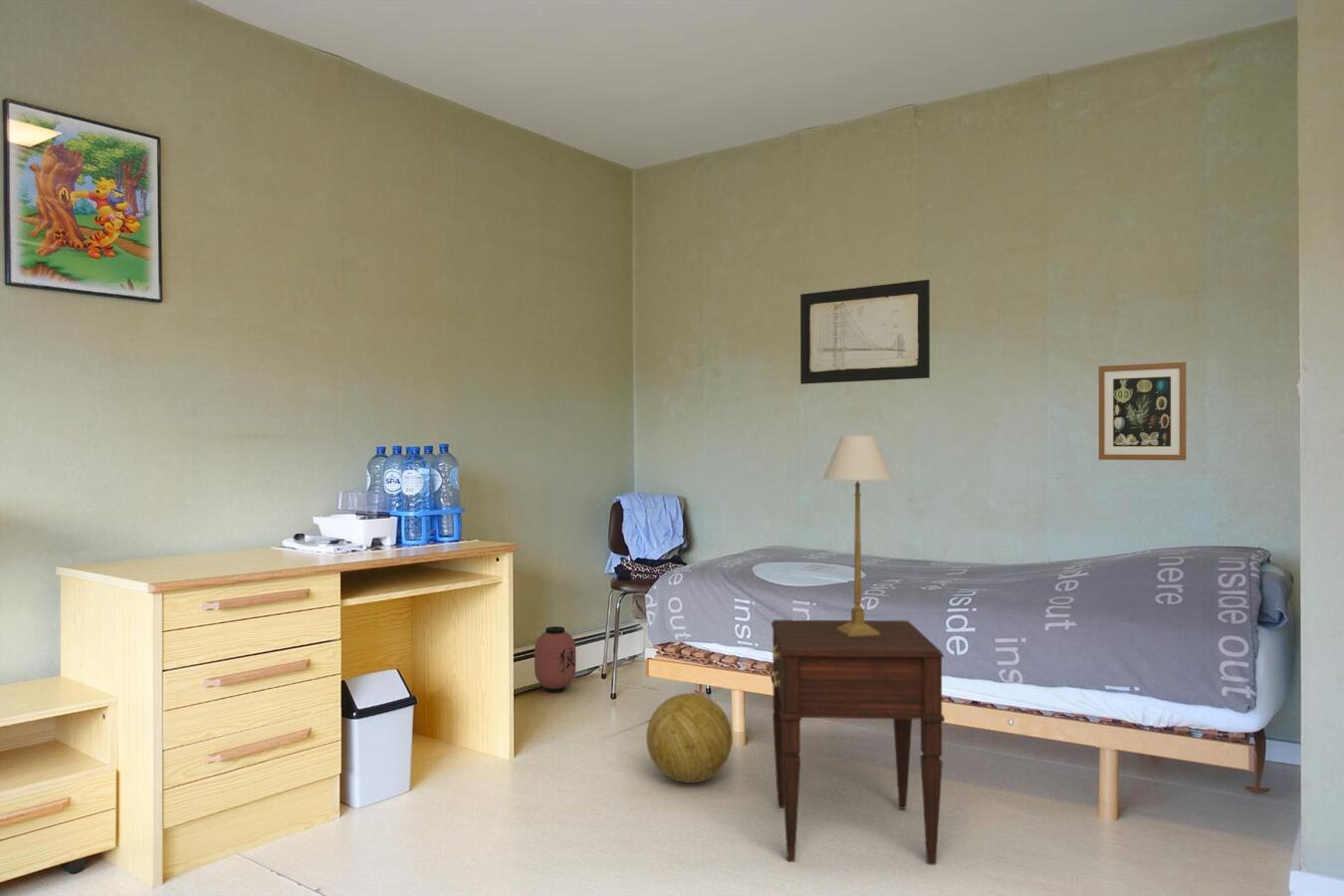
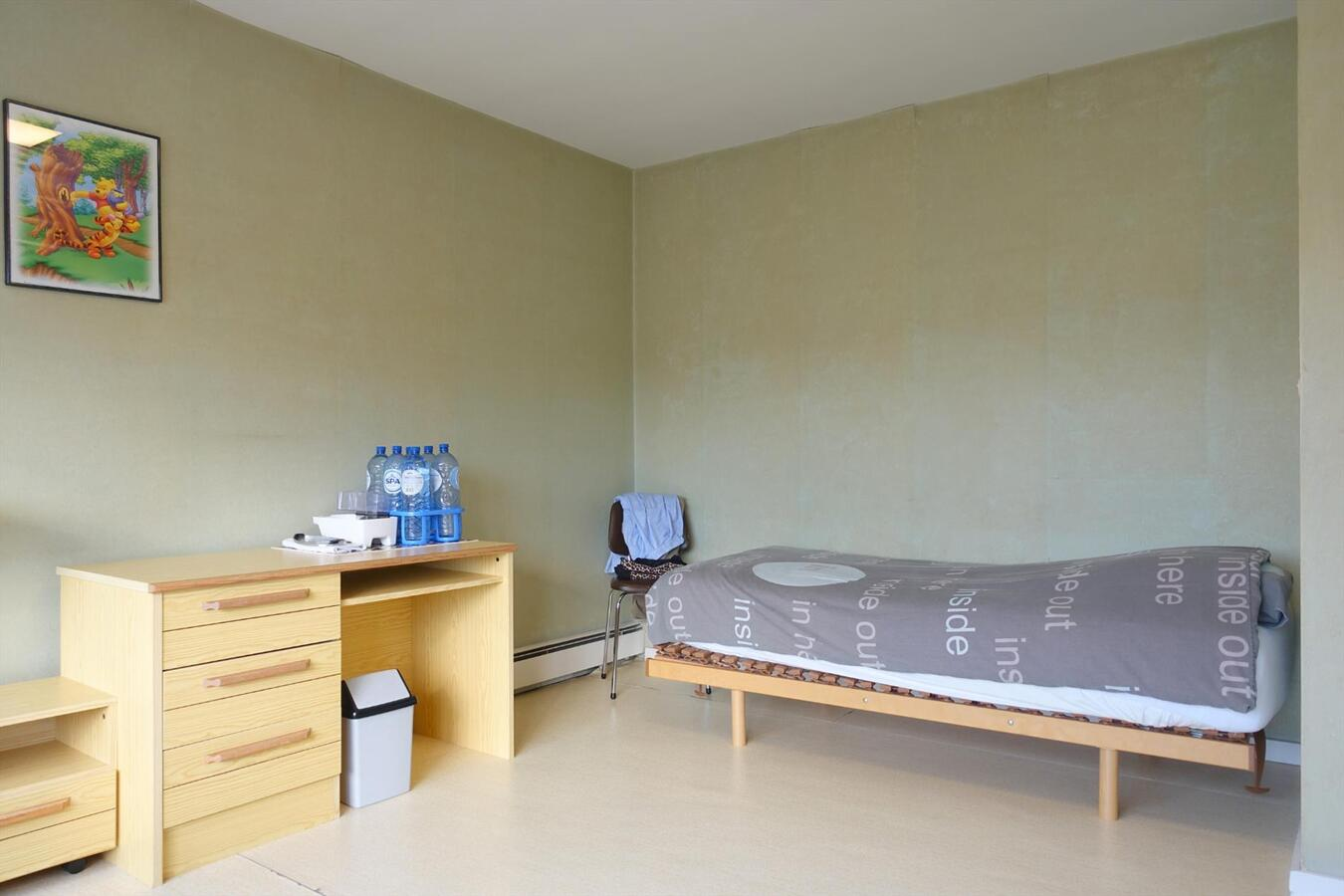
- wall art [1098,361,1187,461]
- decorative ball [645,692,733,784]
- wall art [799,279,931,385]
- table lamp [822,435,894,636]
- lantern [534,625,576,693]
- nightstand [770,619,946,866]
